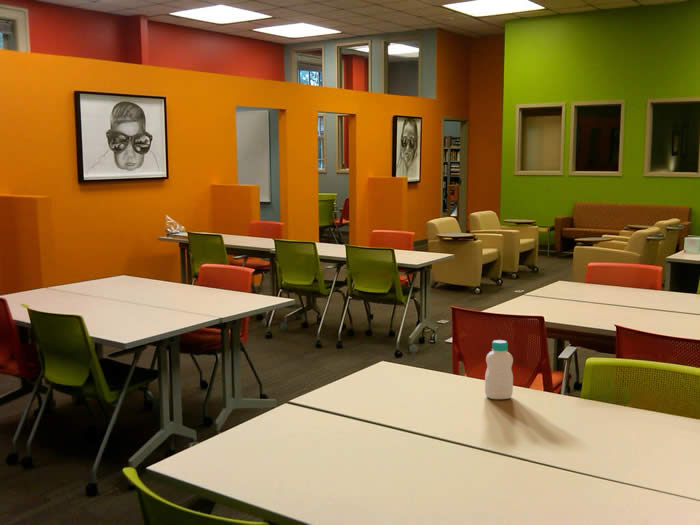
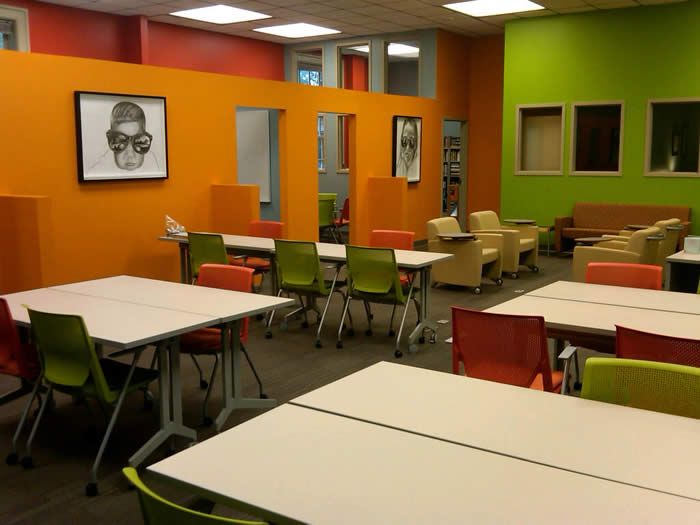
- bottle [484,339,514,400]
